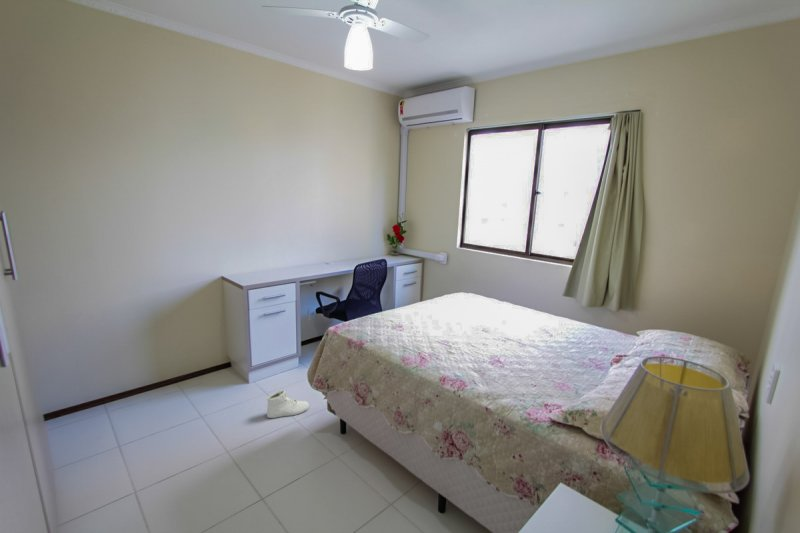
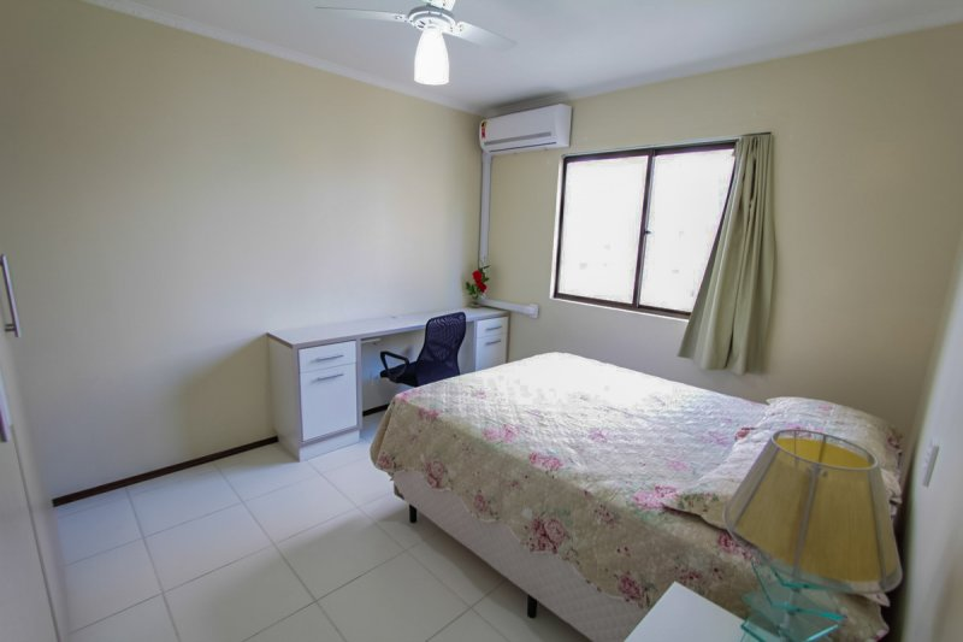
- sneaker [266,390,310,419]
